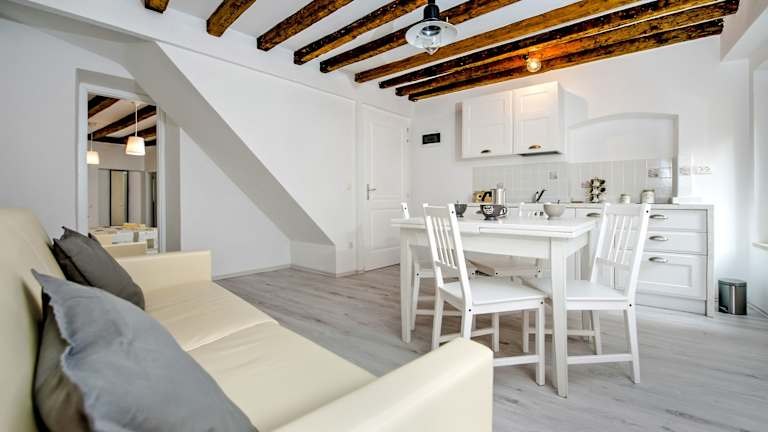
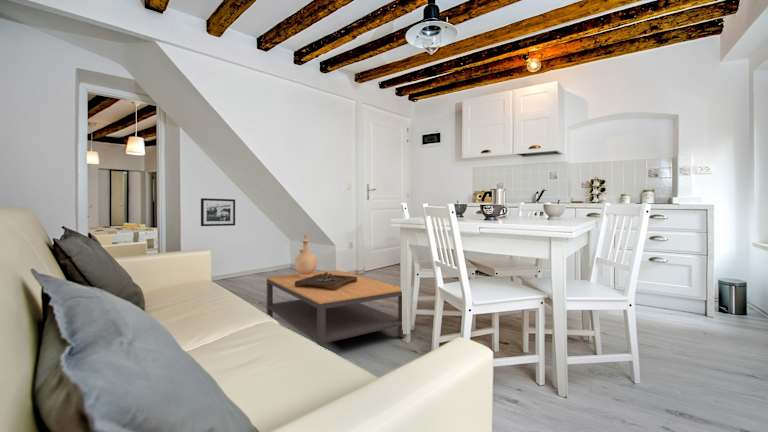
+ picture frame [200,197,236,227]
+ coffee table [265,269,407,349]
+ vase [294,233,318,278]
+ wooden tray [295,272,357,291]
